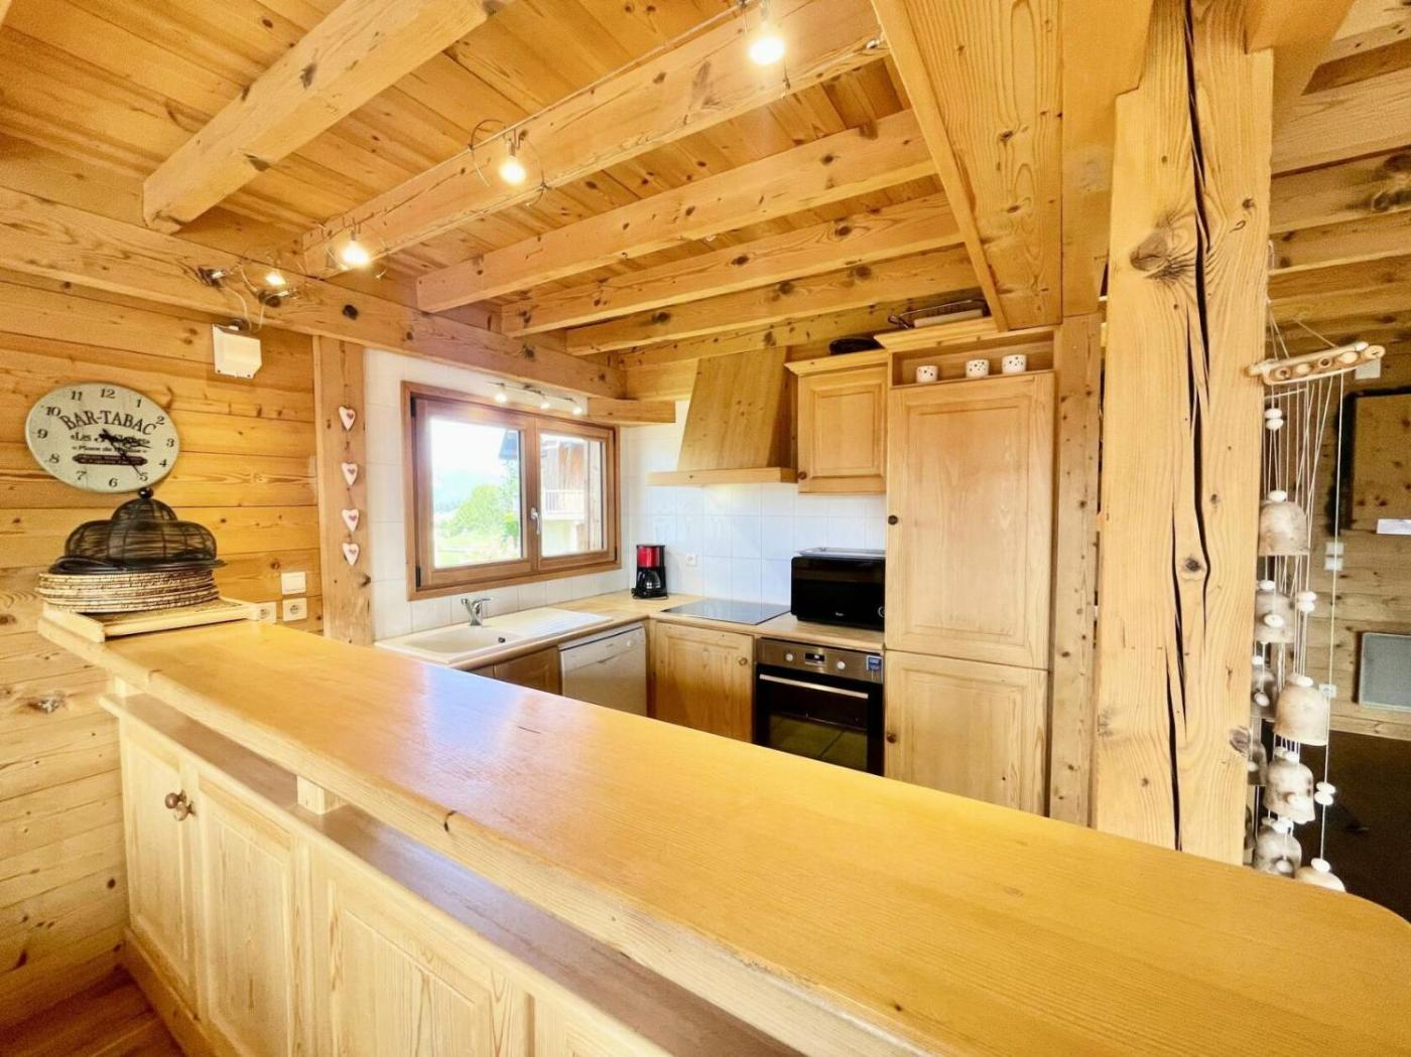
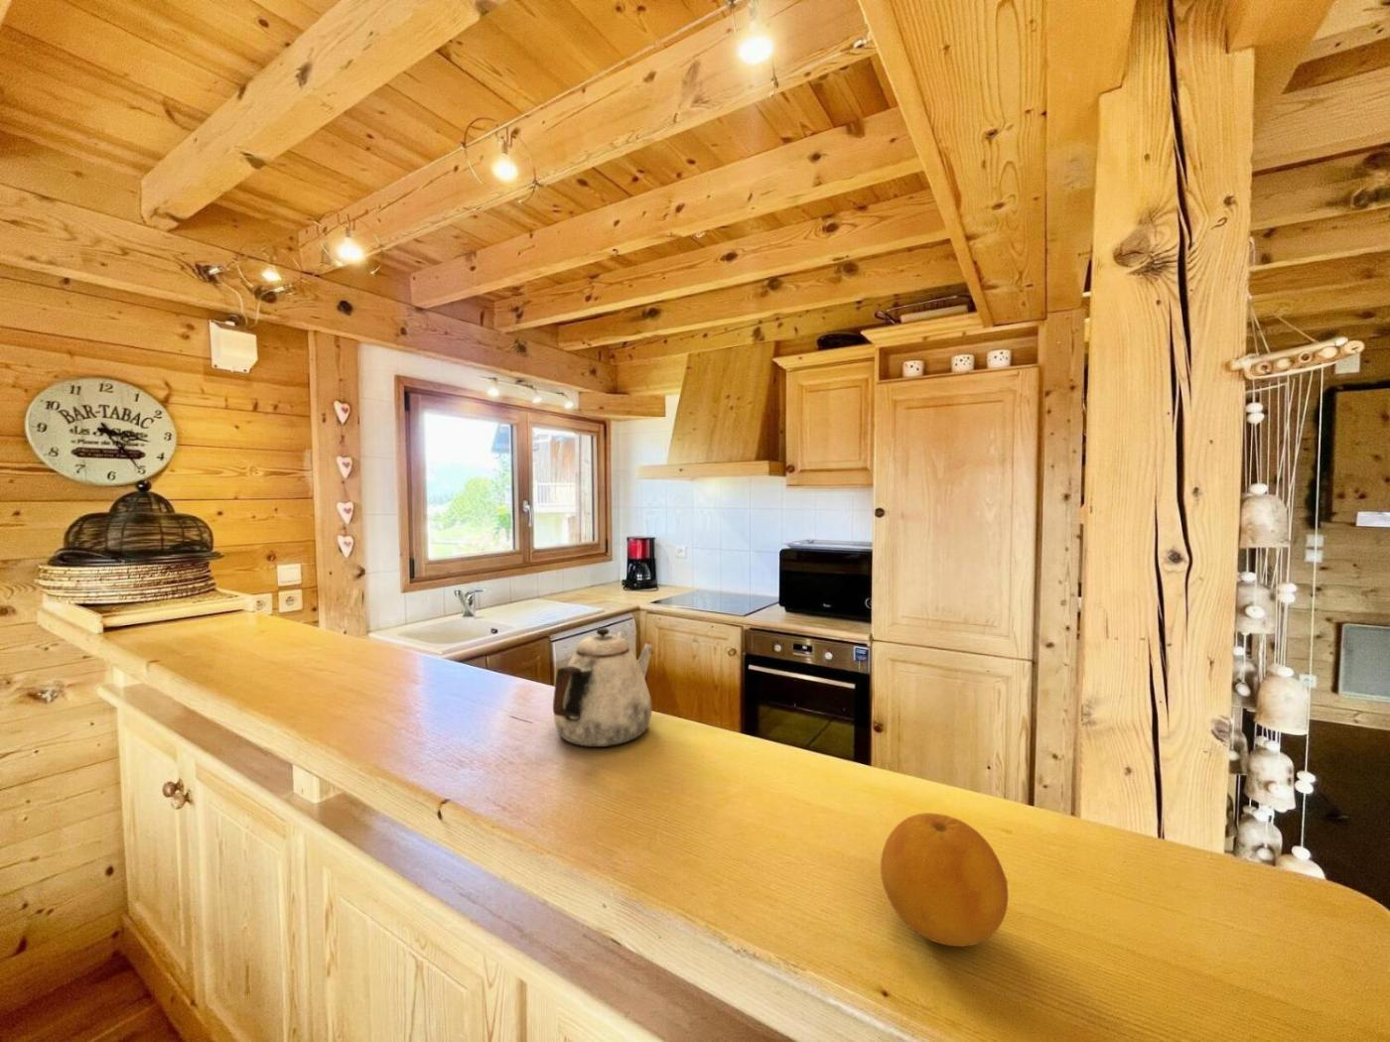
+ fruit [880,812,1009,948]
+ teapot [552,627,655,749]
